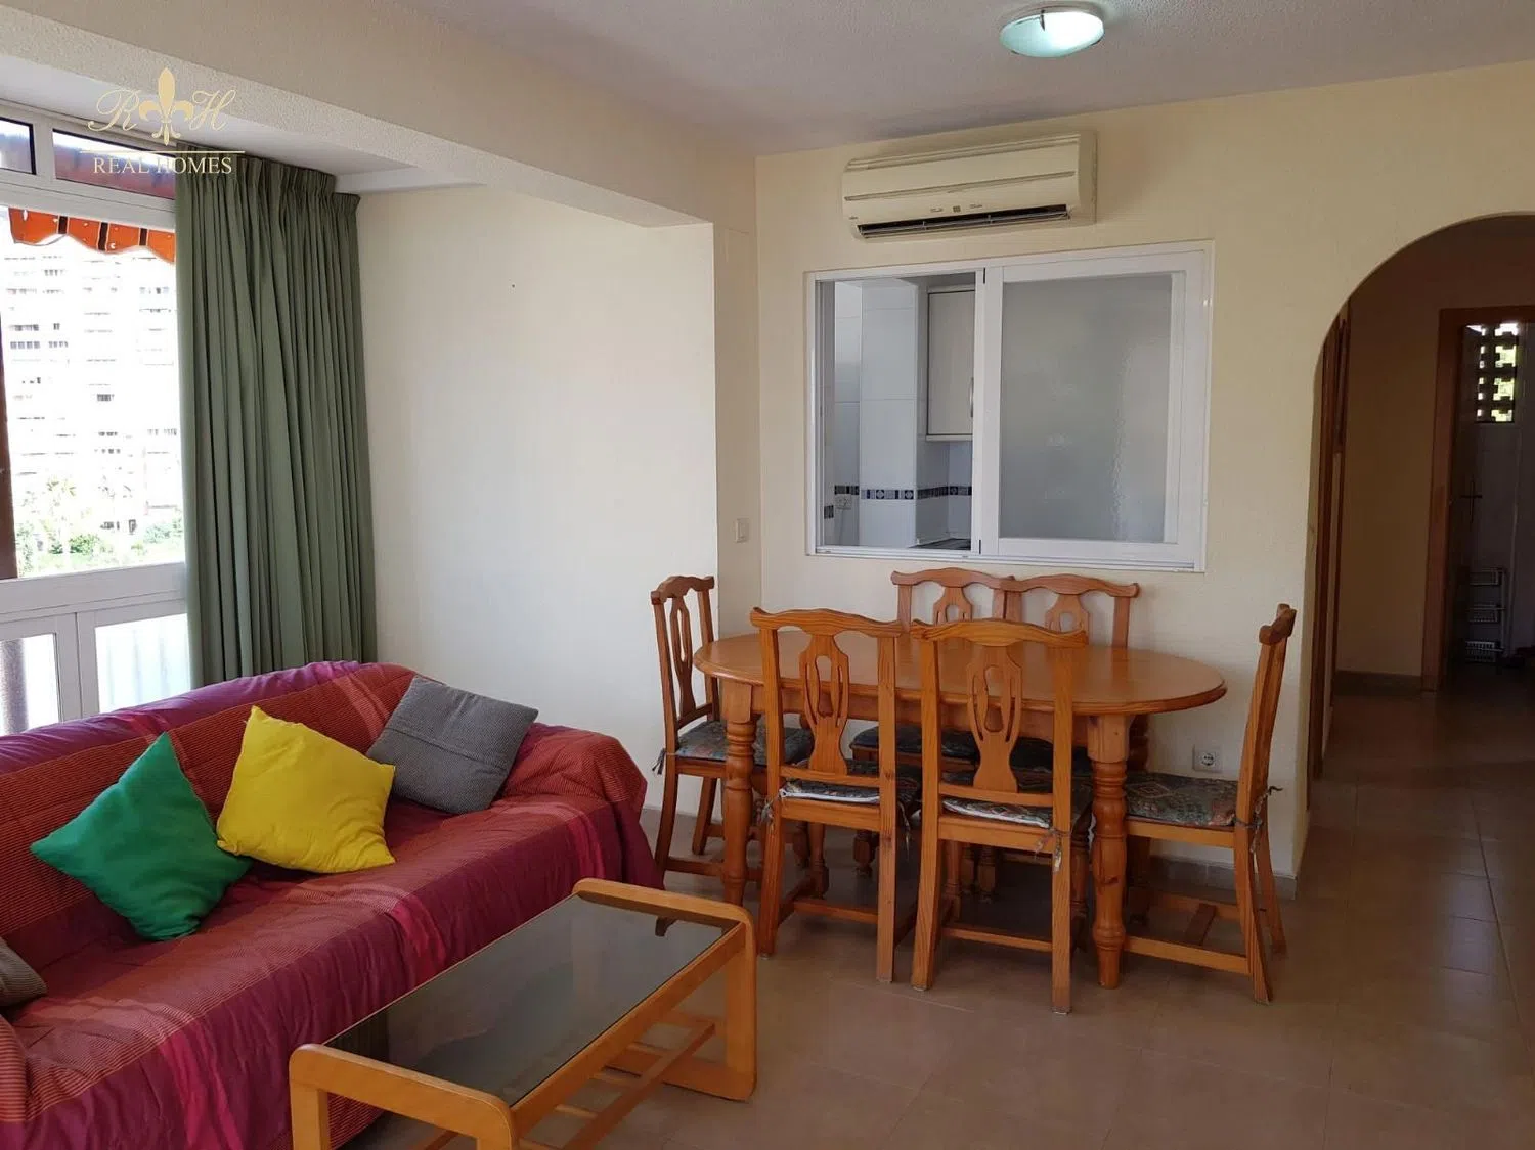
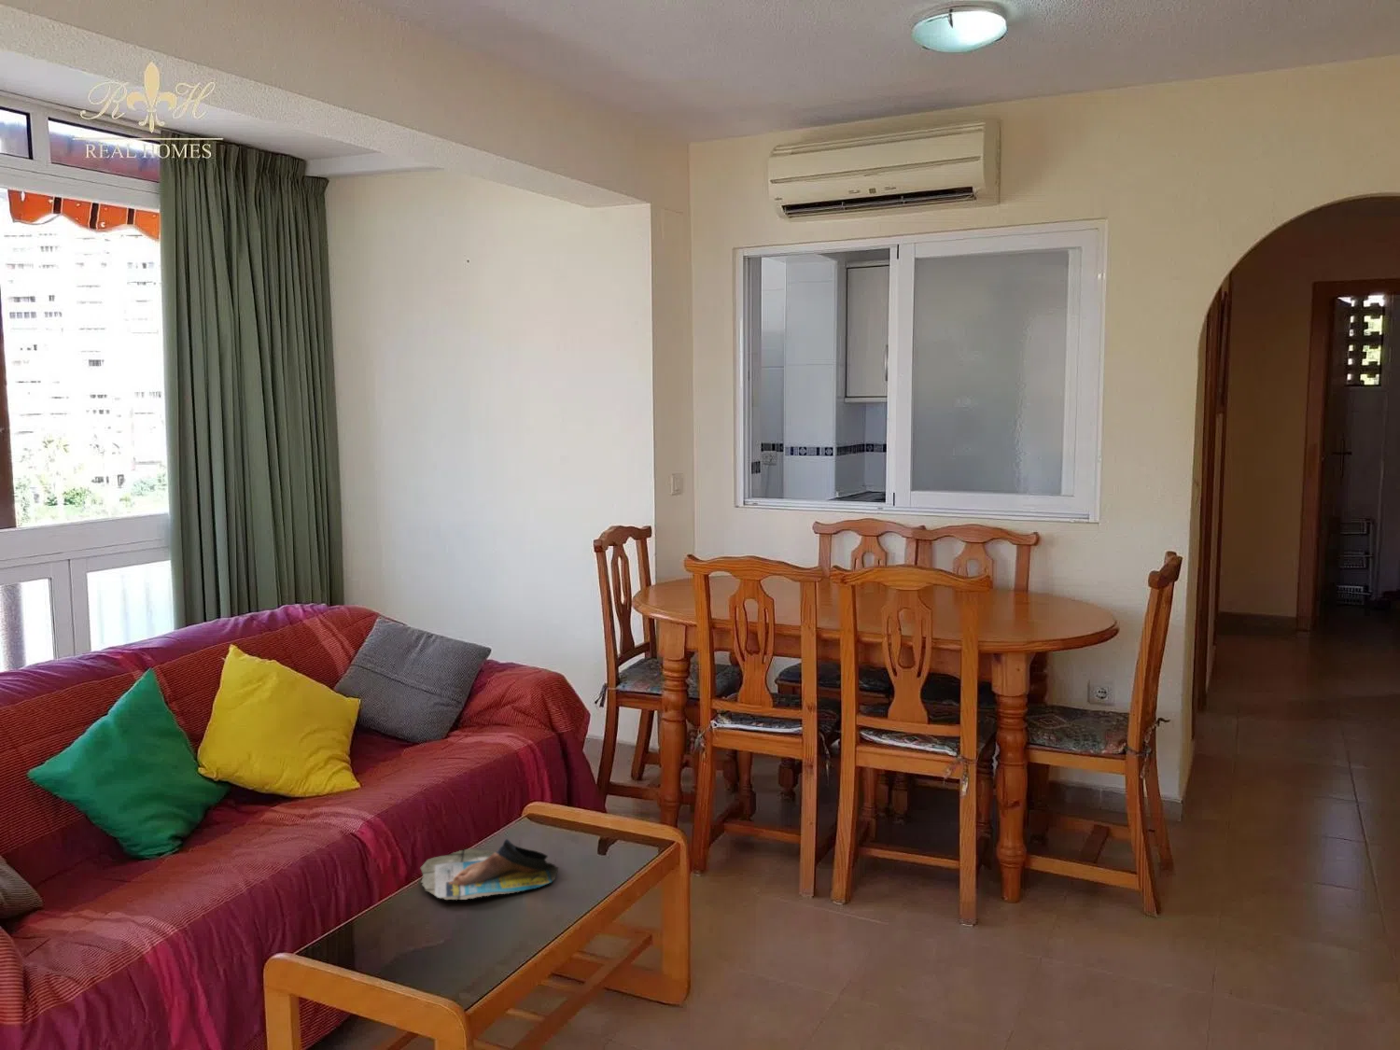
+ magazine [419,838,559,901]
